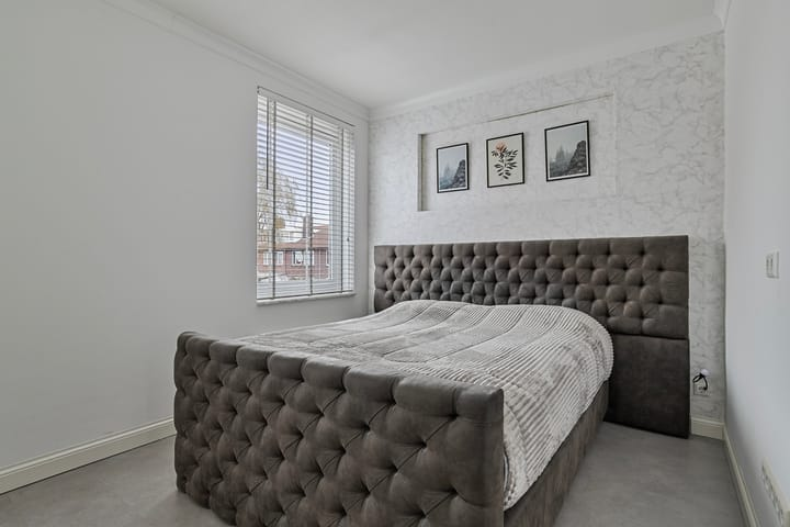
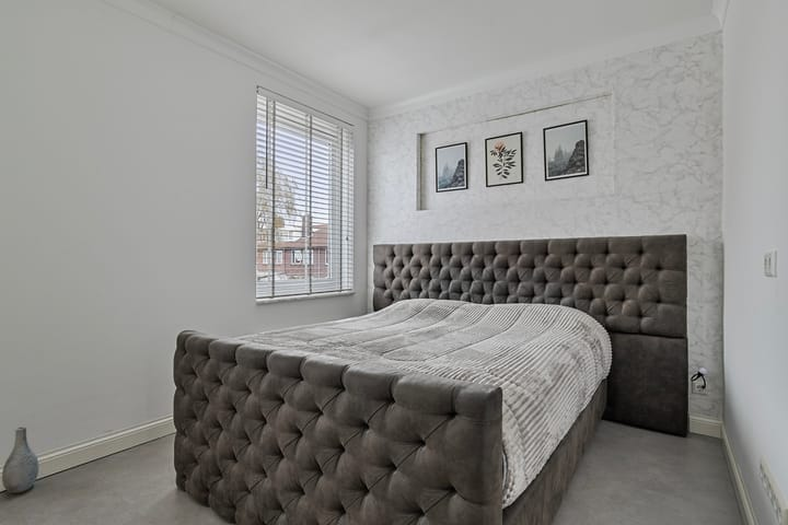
+ vase [1,425,39,494]
